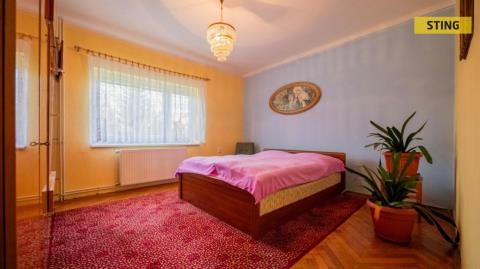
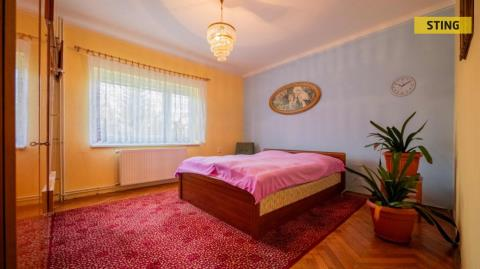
+ wall clock [389,75,417,98]
